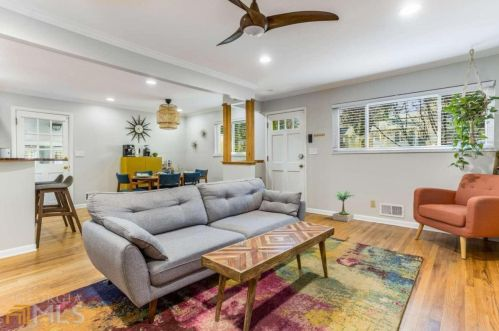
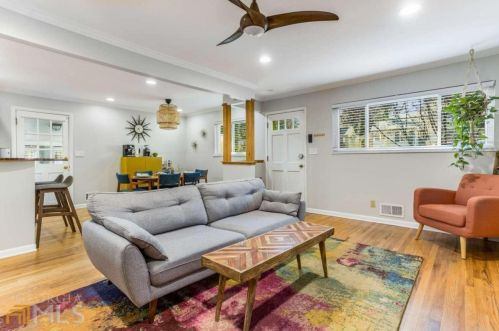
- potted plant [332,190,356,223]
